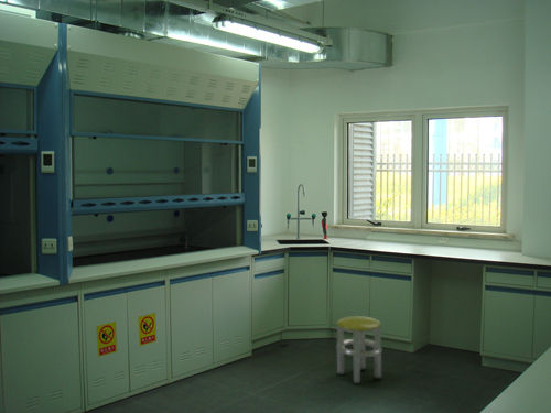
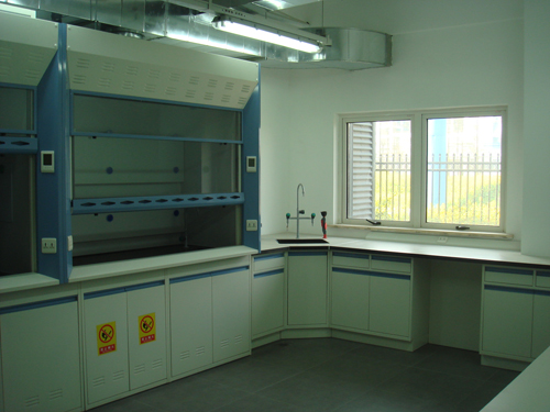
- stool [335,315,383,385]
